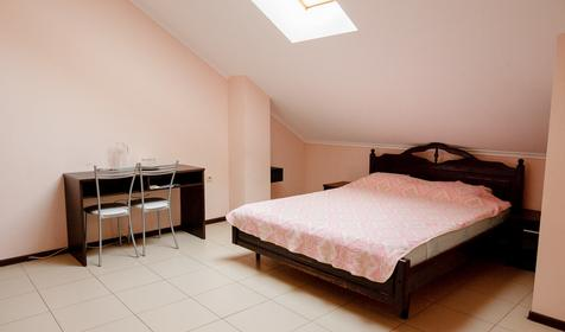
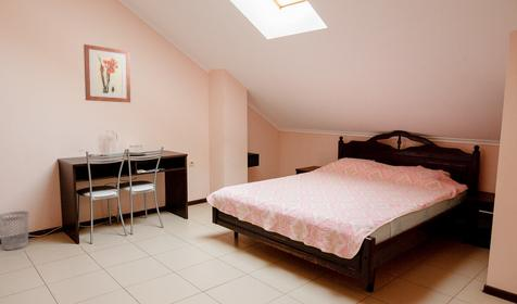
+ wastebasket [0,211,30,251]
+ wall art [83,43,131,103]
